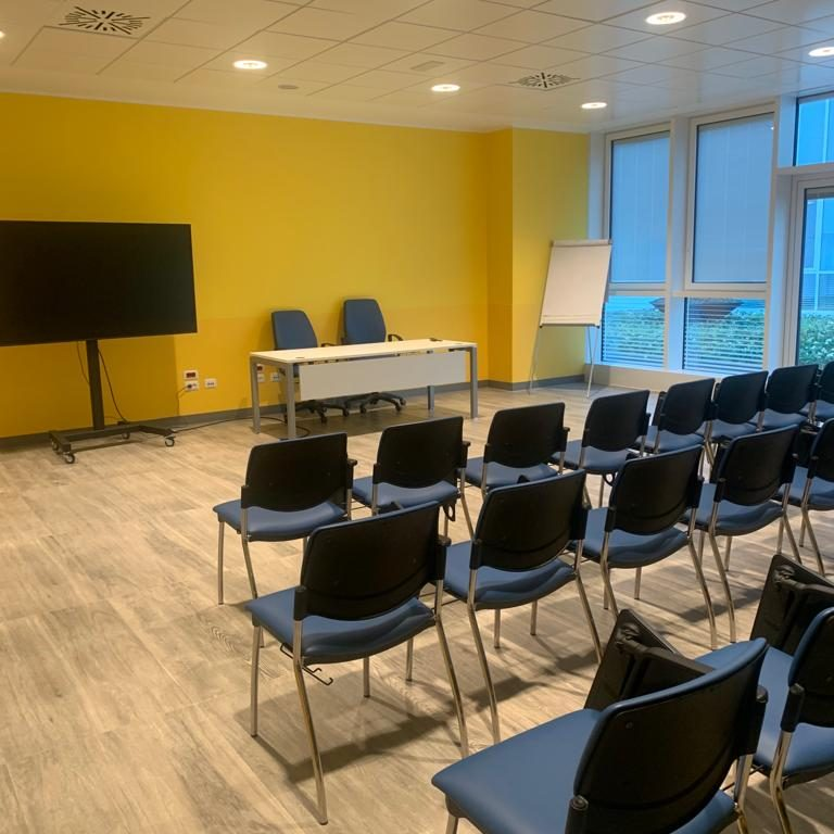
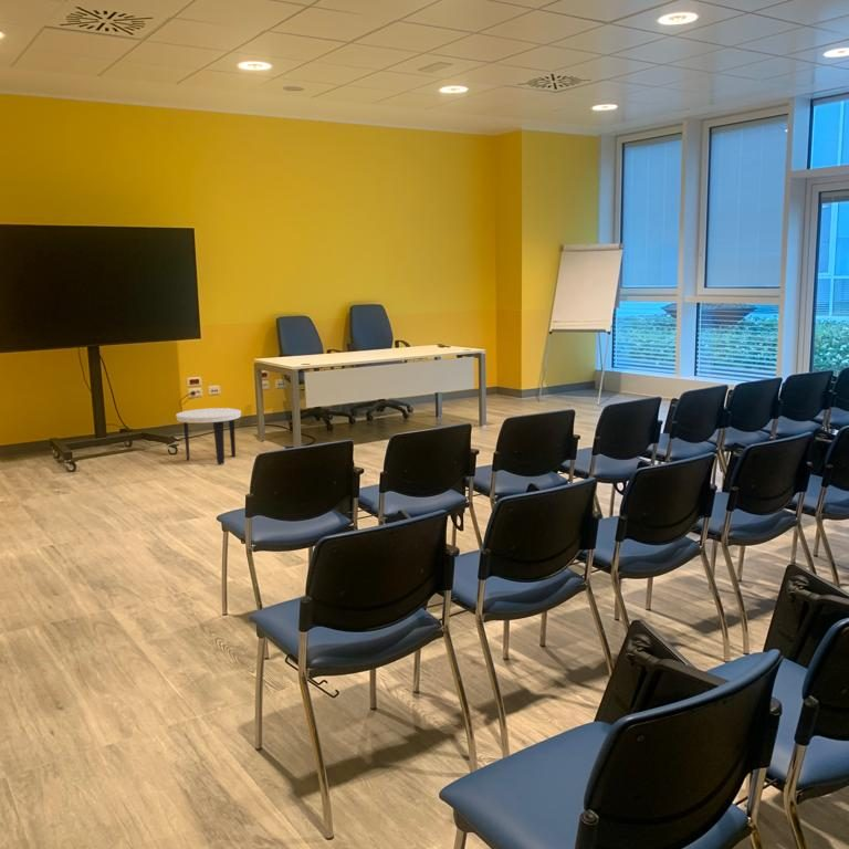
+ side table [175,407,242,465]
